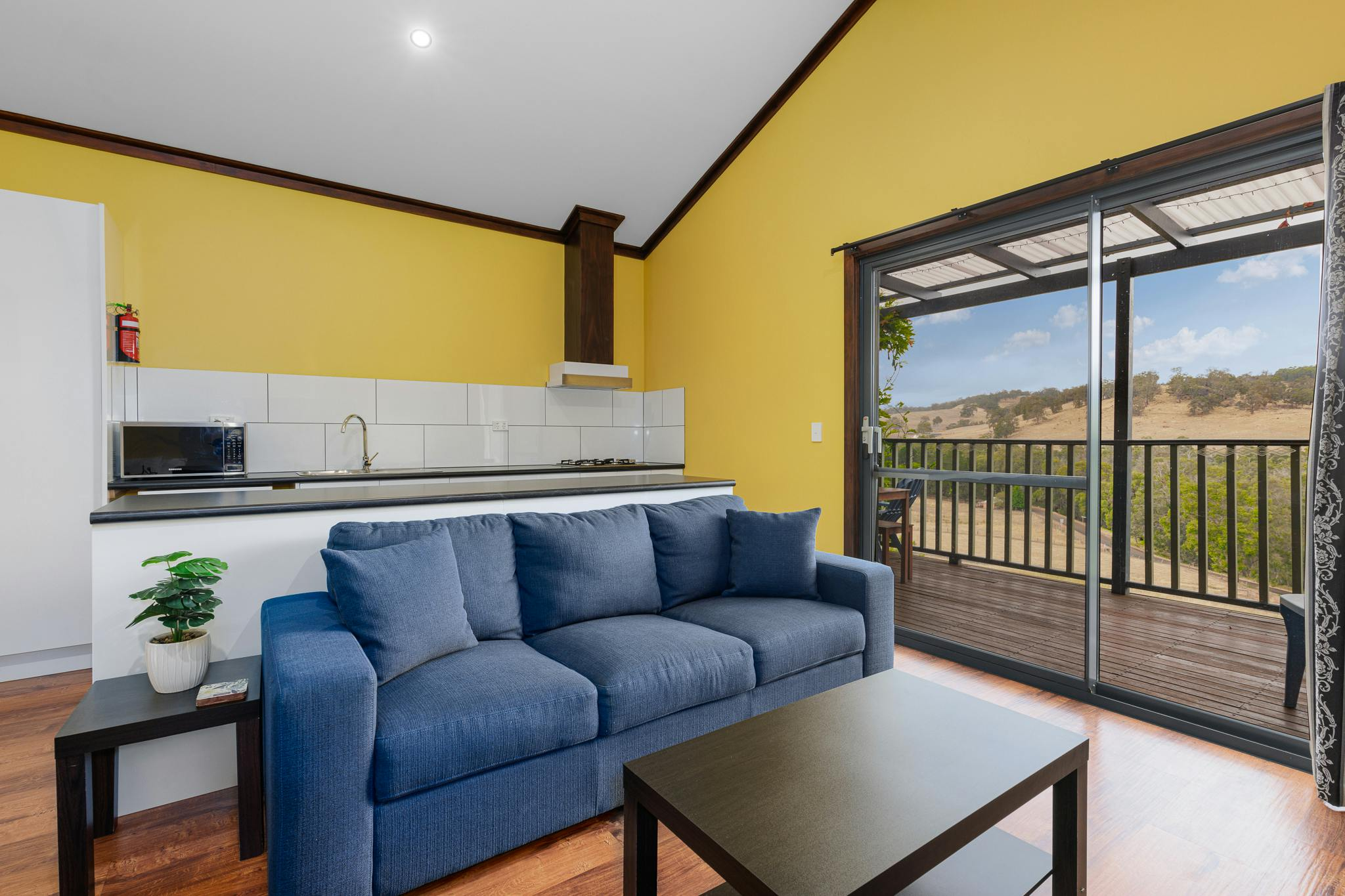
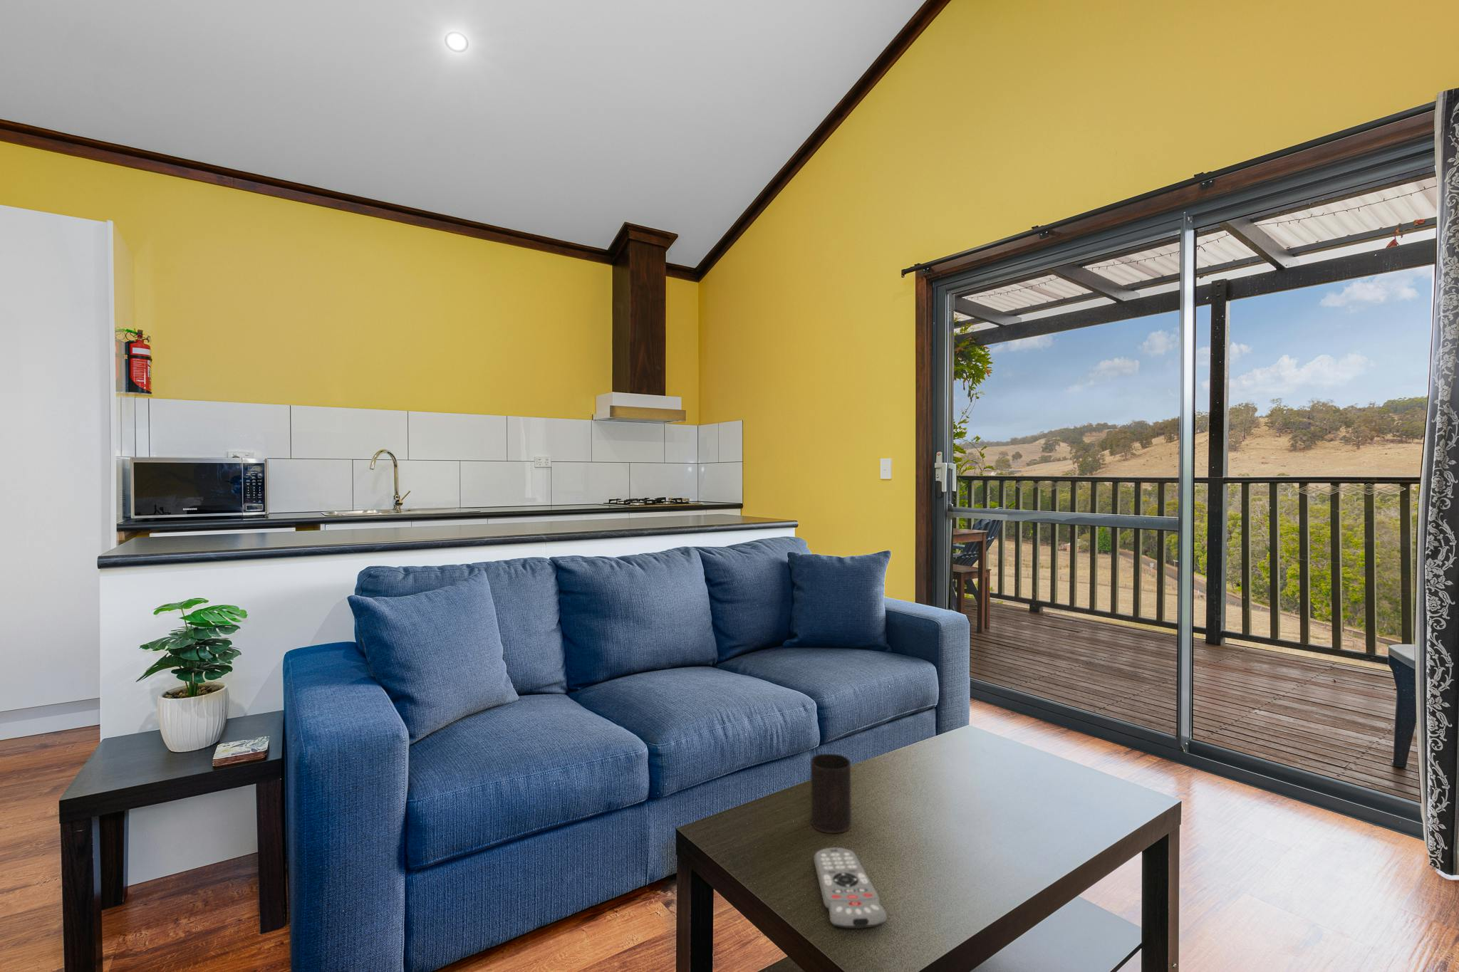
+ remote control [814,846,887,930]
+ cup [810,753,852,834]
